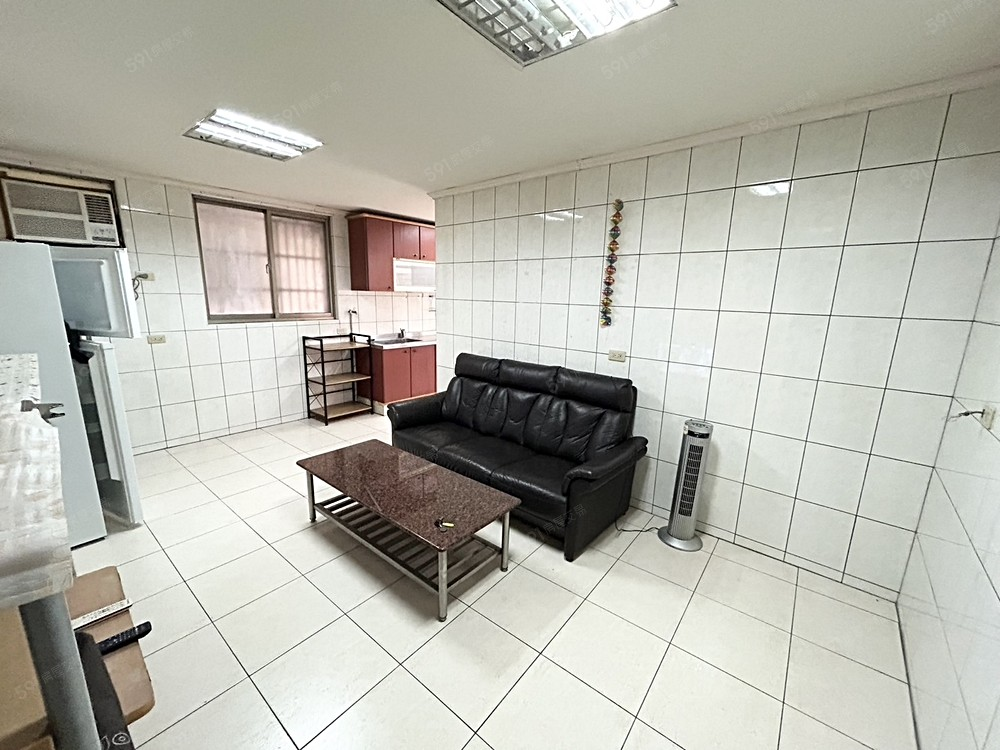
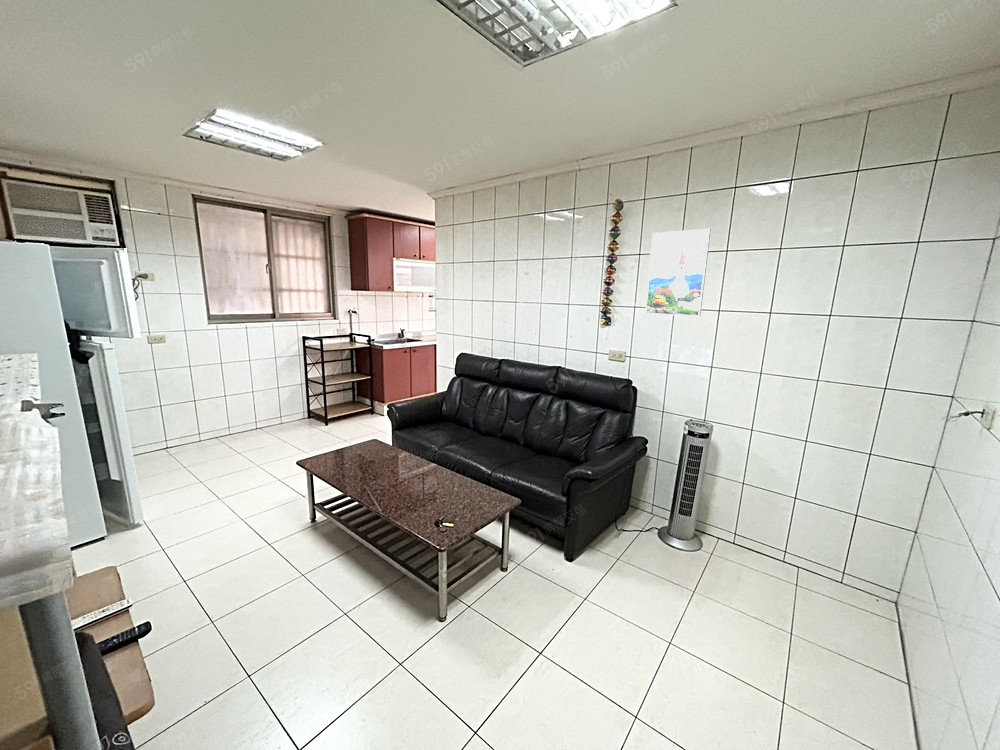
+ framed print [644,228,712,317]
